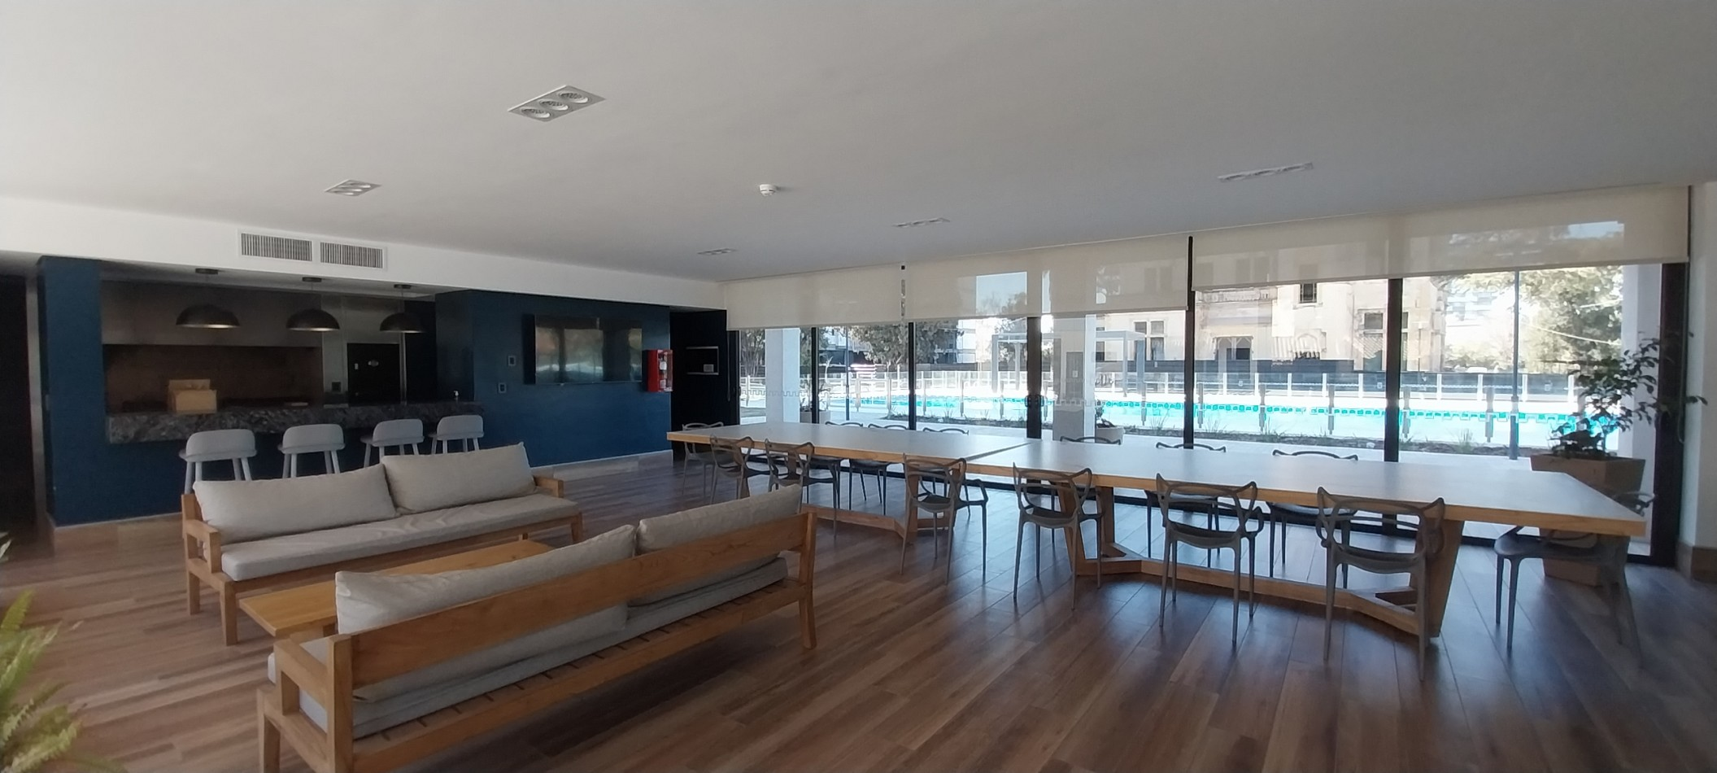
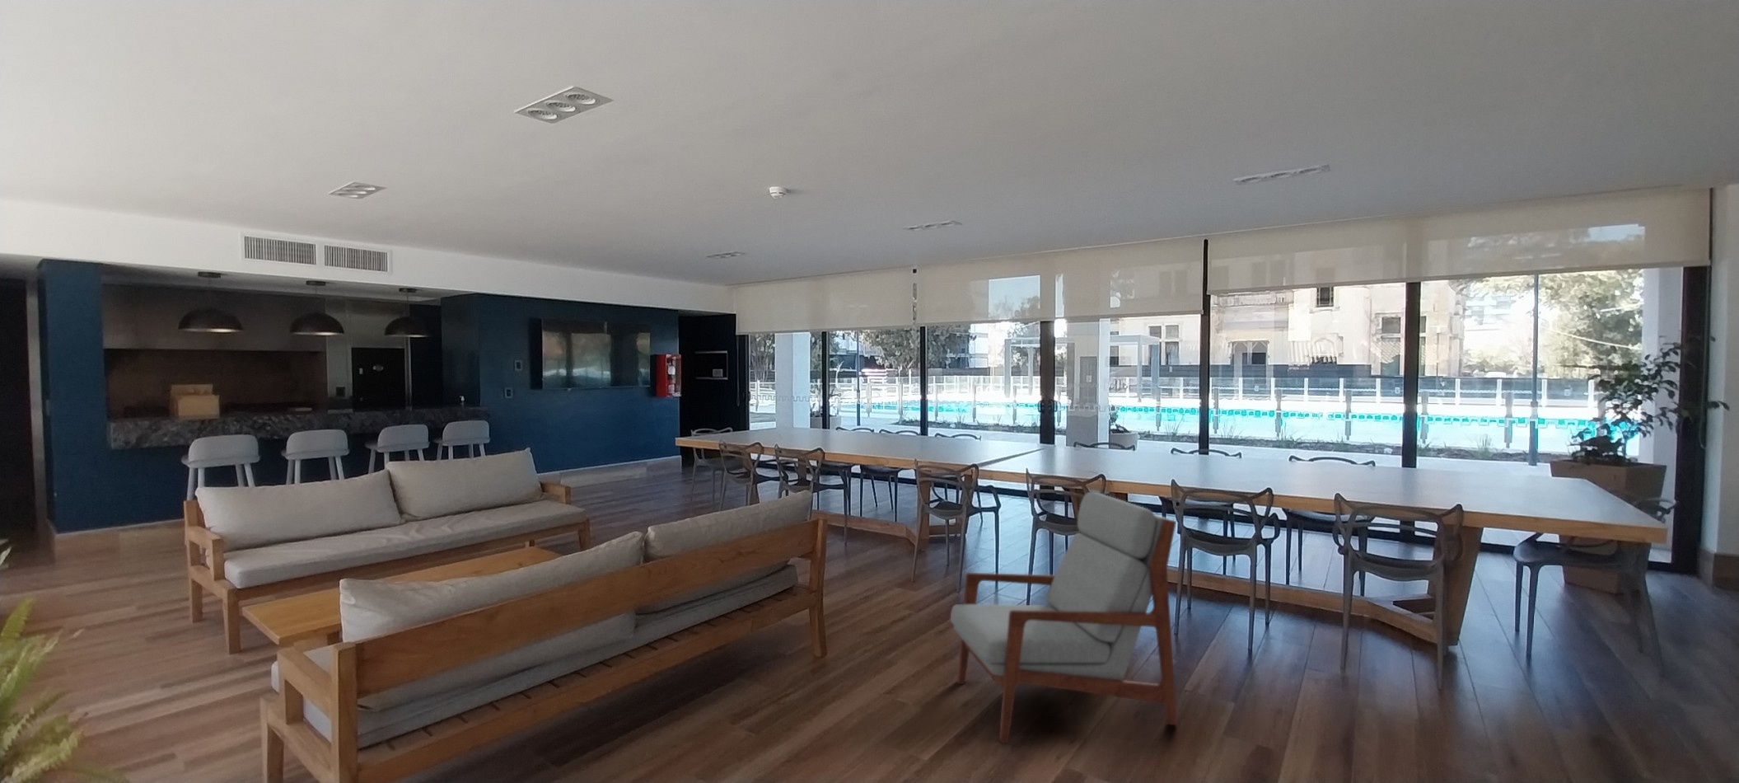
+ armchair [949,491,1178,743]
